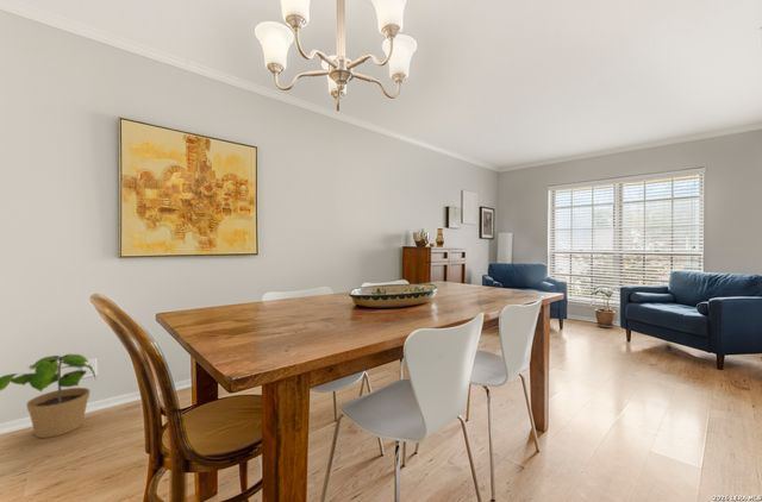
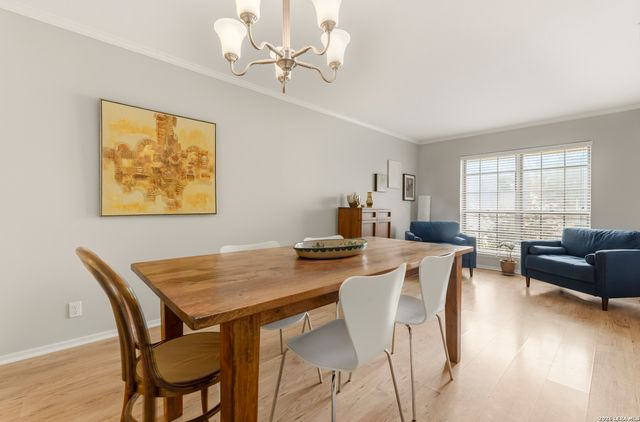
- potted plant [0,353,98,439]
